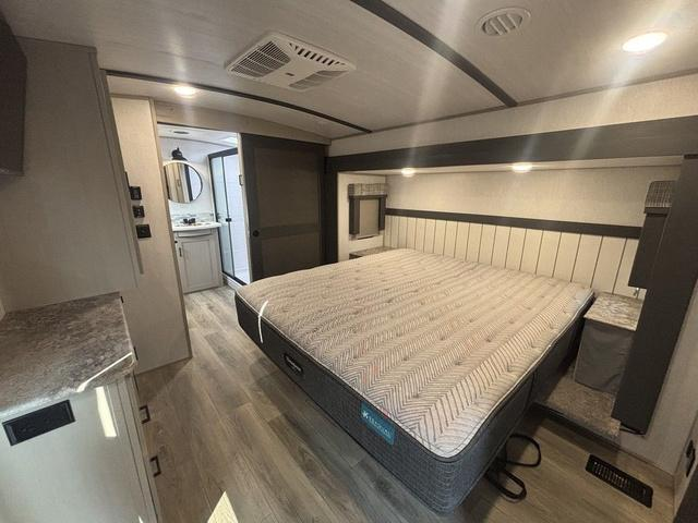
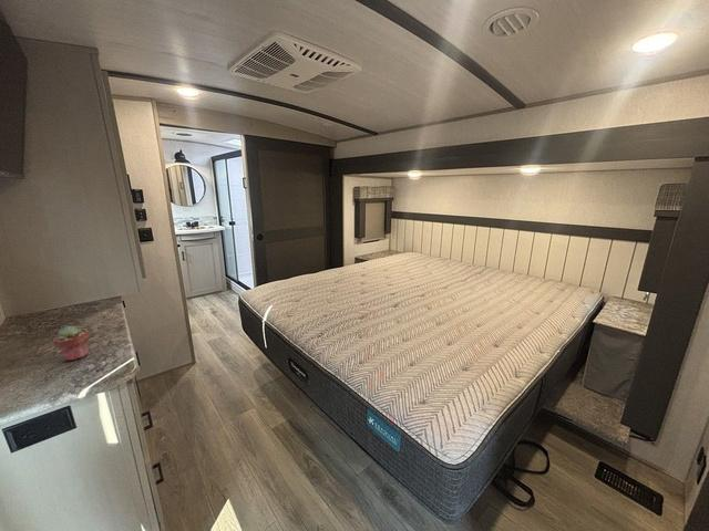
+ potted succulent [52,325,91,362]
